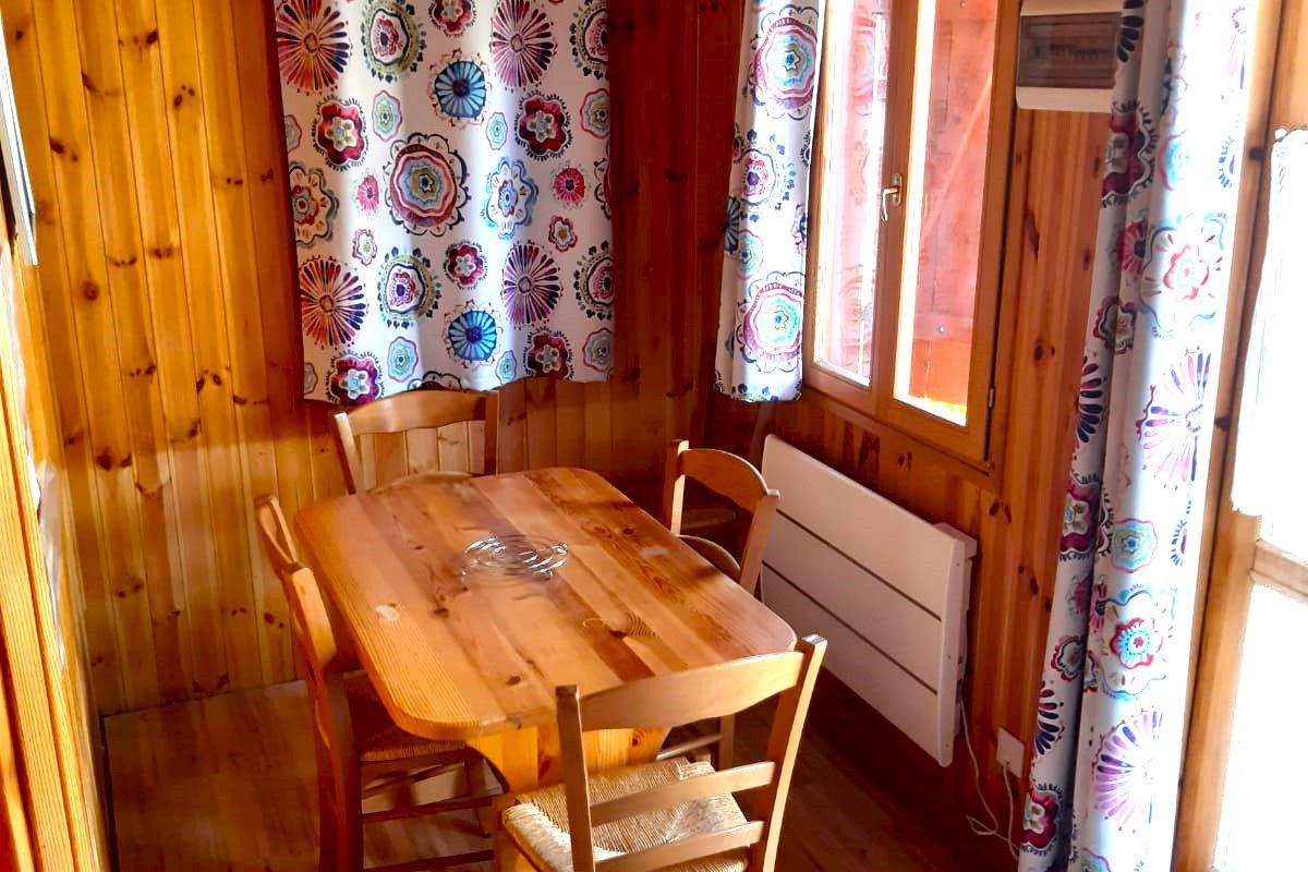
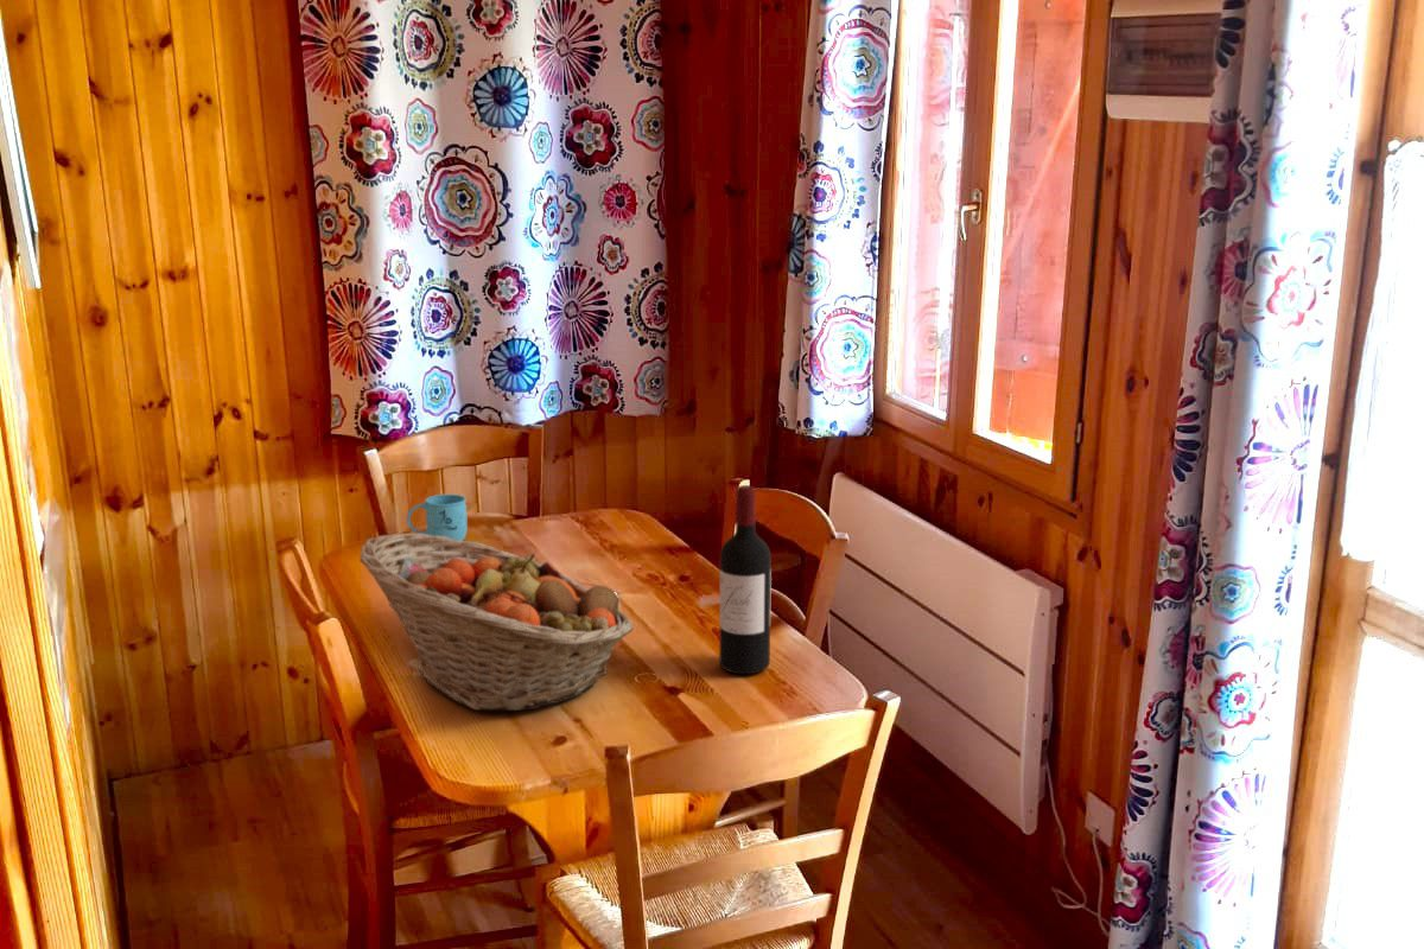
+ wine bottle [718,484,773,675]
+ mug [406,493,469,541]
+ fruit basket [358,531,634,712]
